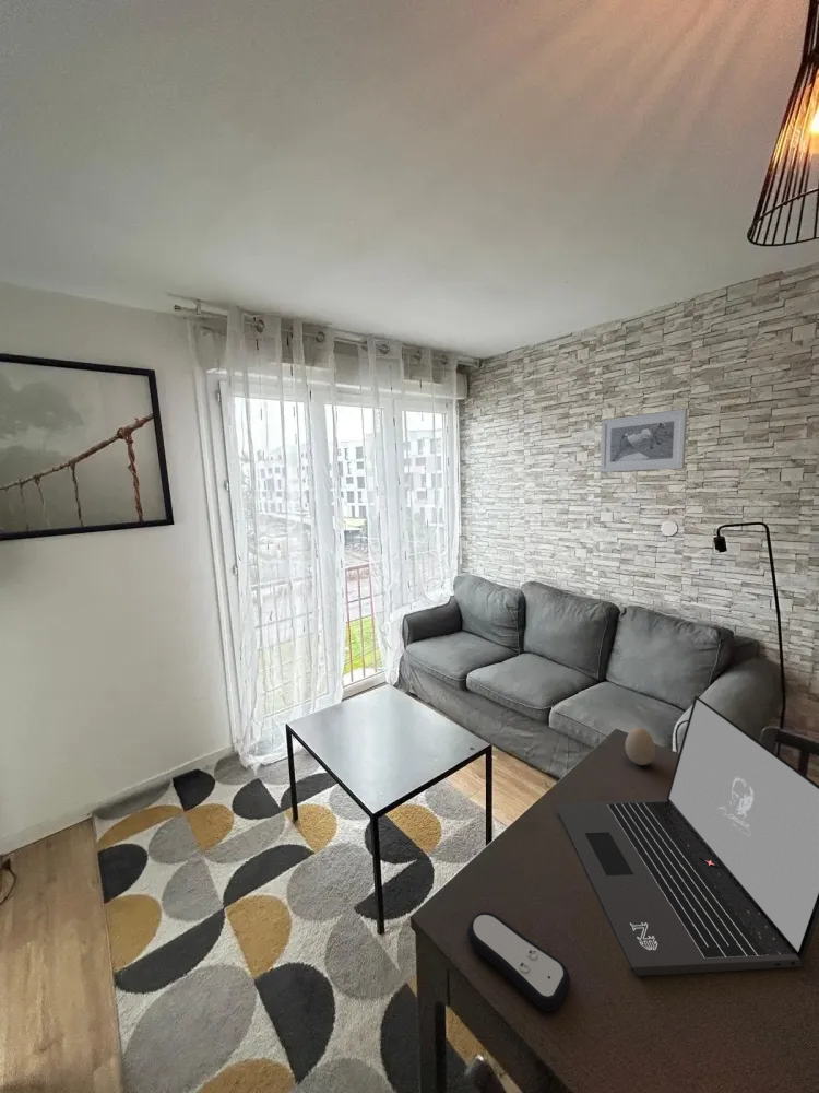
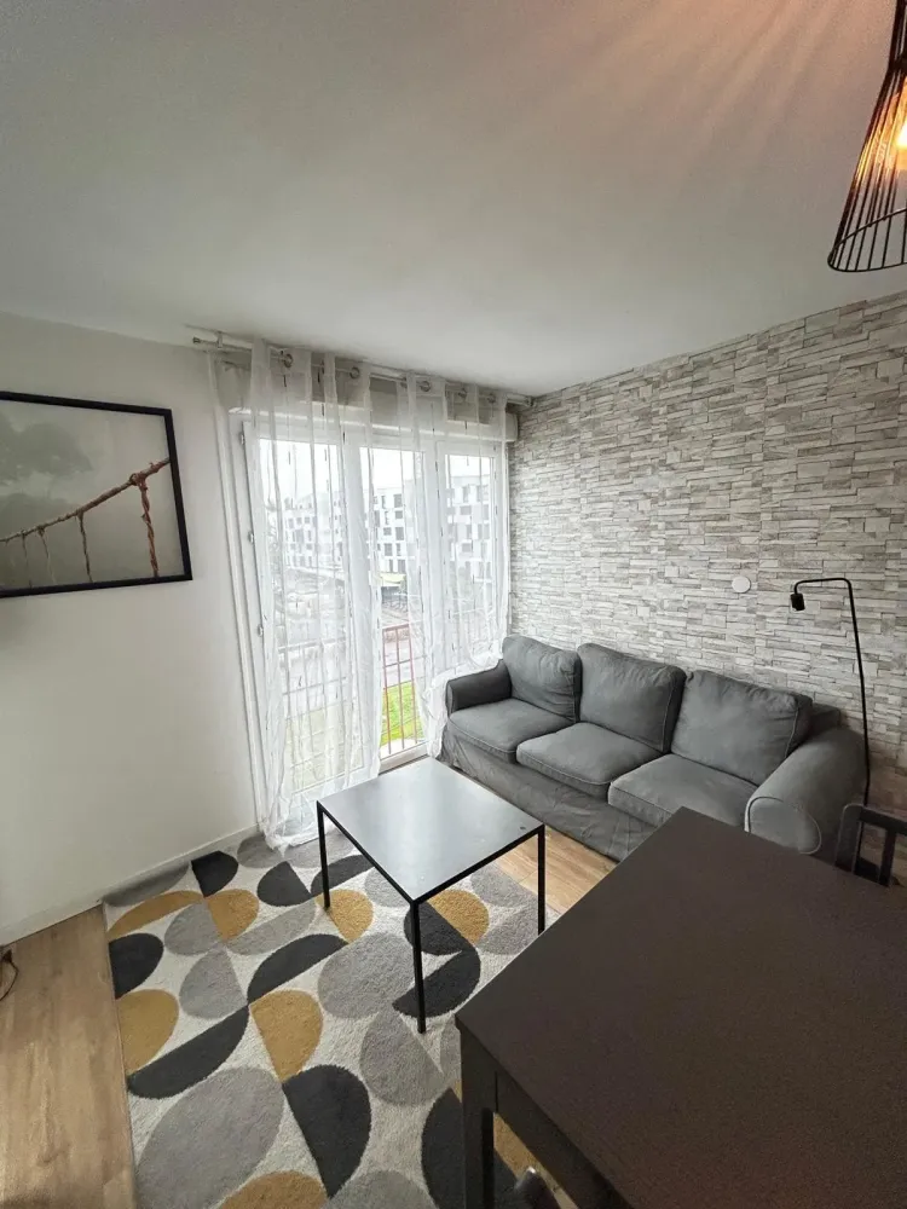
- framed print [600,408,688,473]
- decorative egg [624,727,656,766]
- remote control [466,910,571,1012]
- laptop [555,695,819,977]
